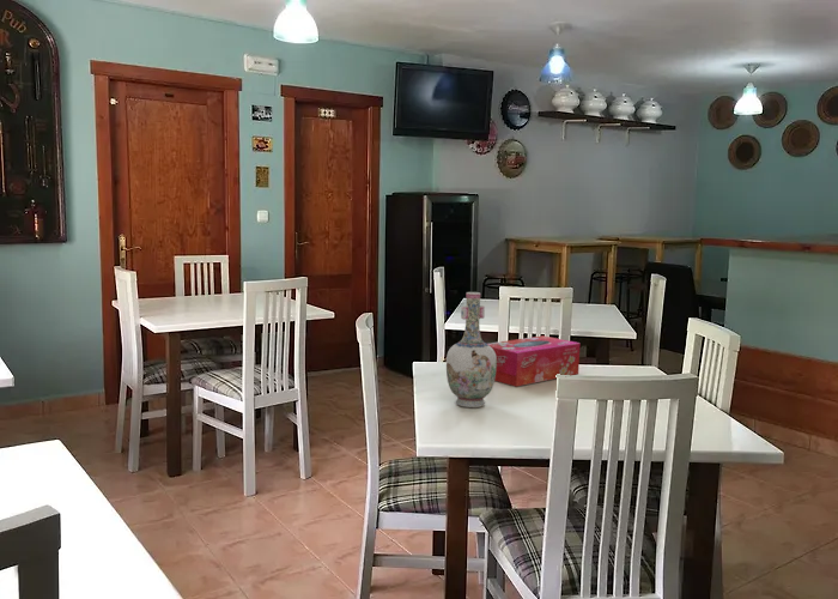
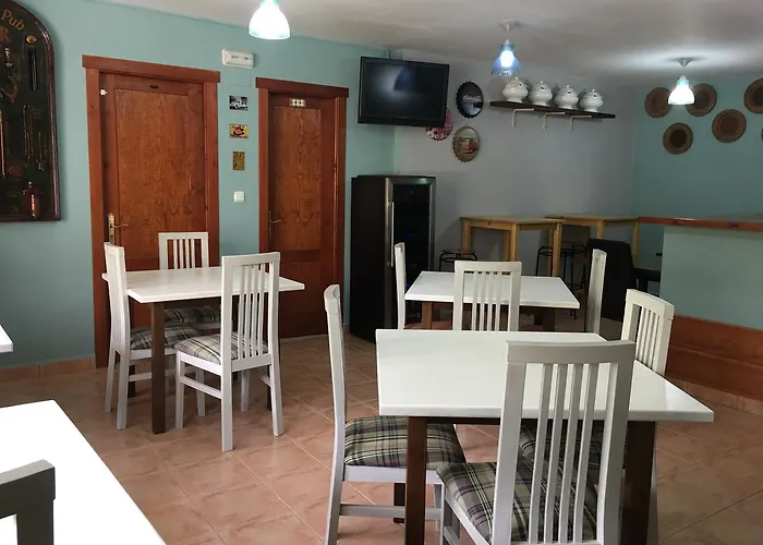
- vase [445,291,497,409]
- tissue box [486,334,581,388]
